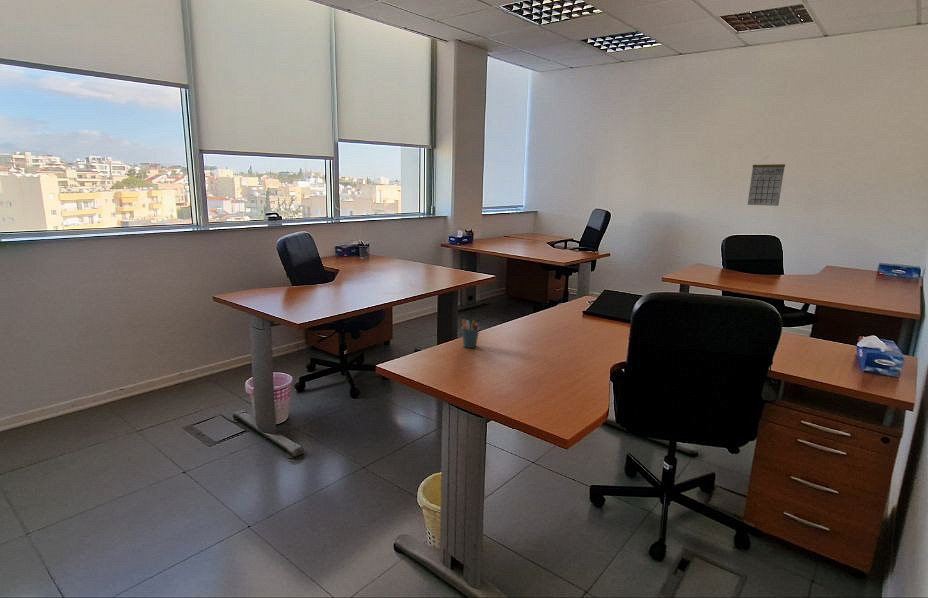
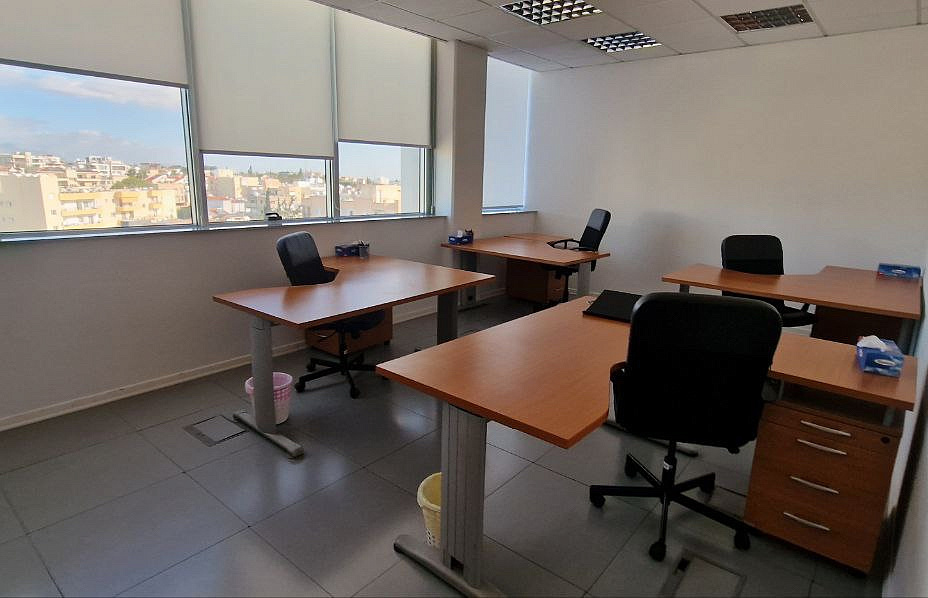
- calendar [747,155,786,207]
- pen holder [460,318,480,349]
